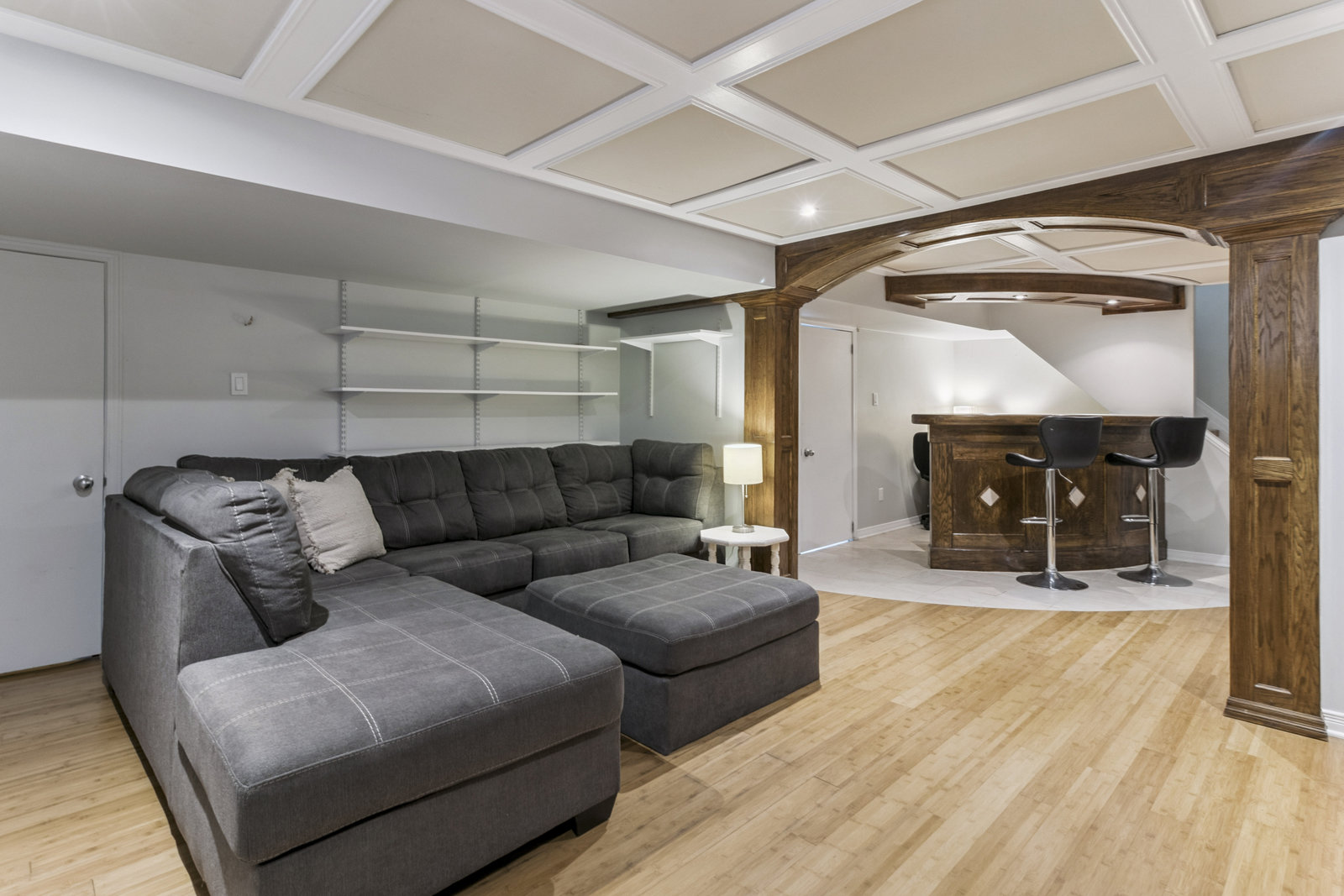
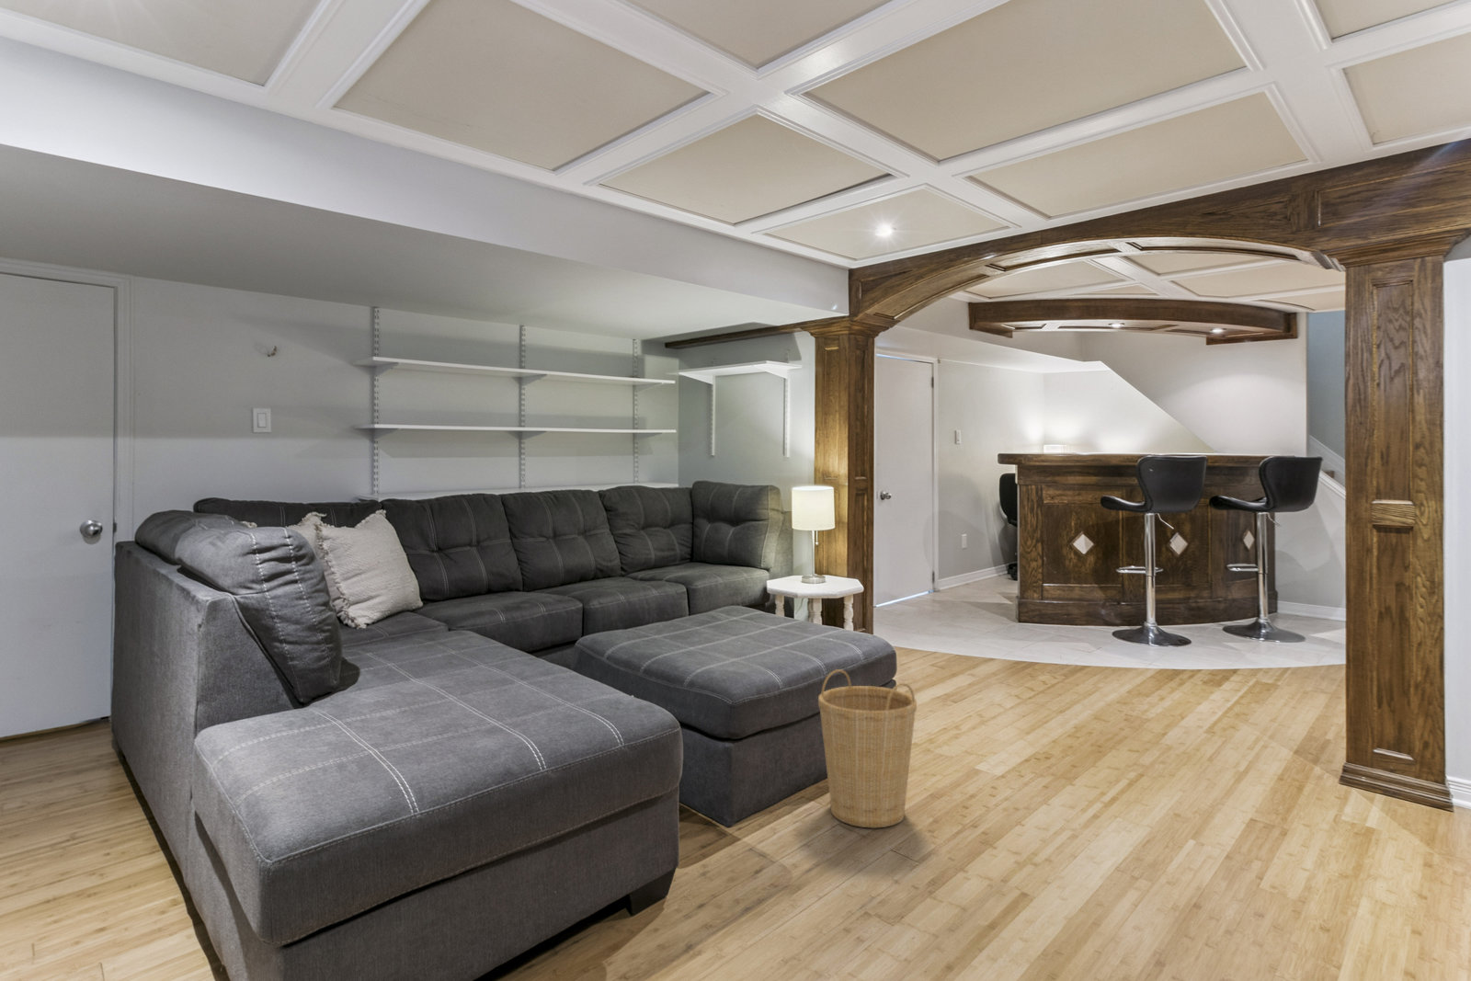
+ basket [818,668,917,829]
